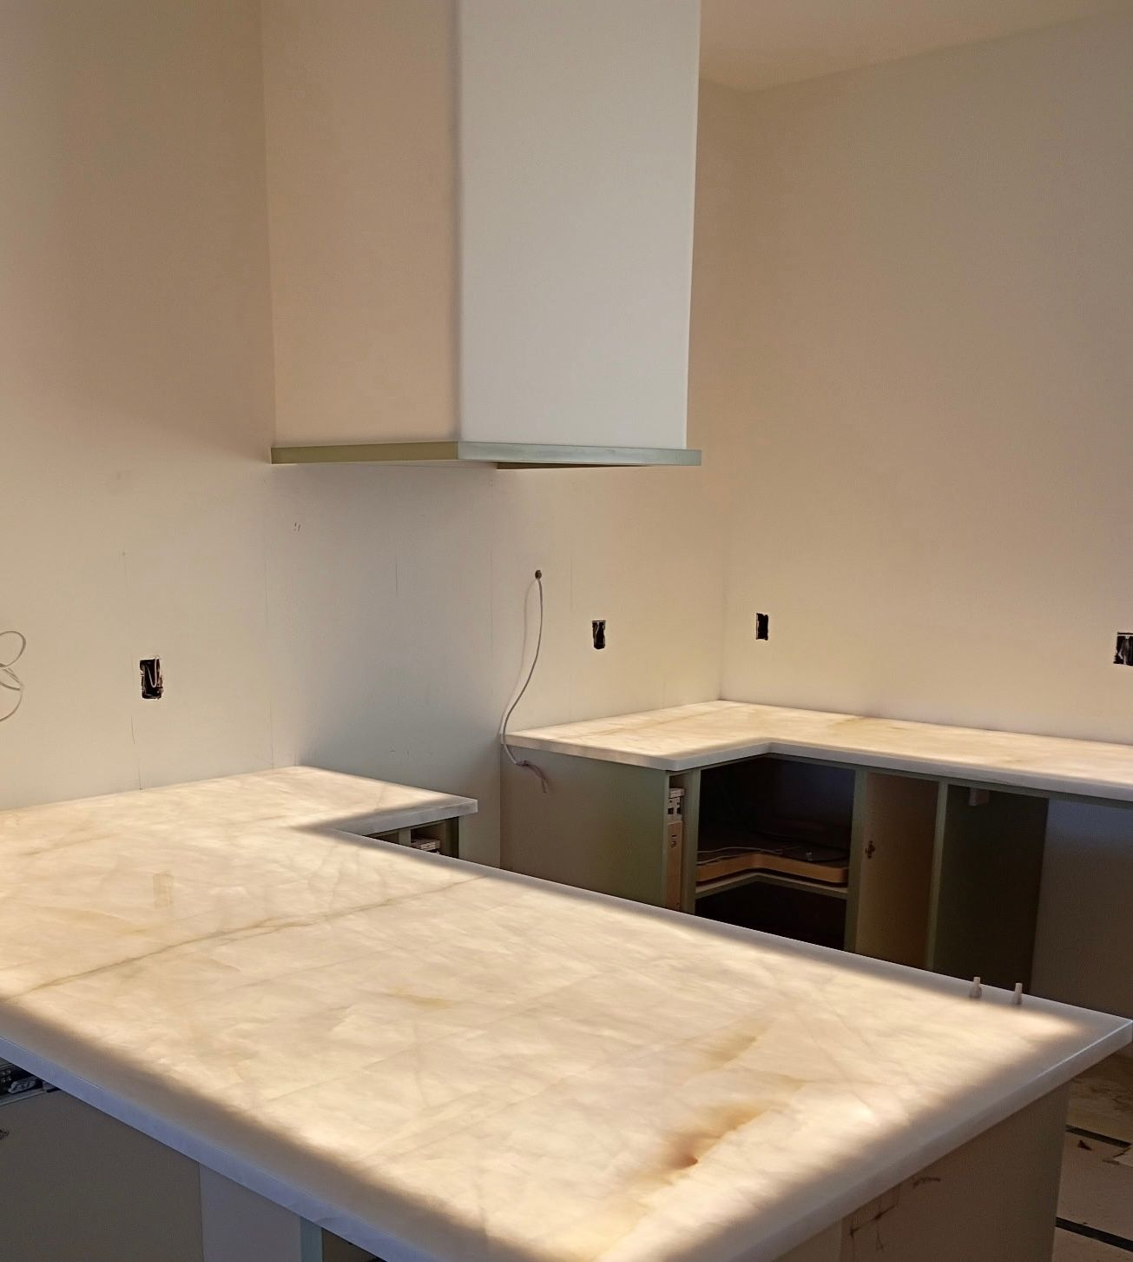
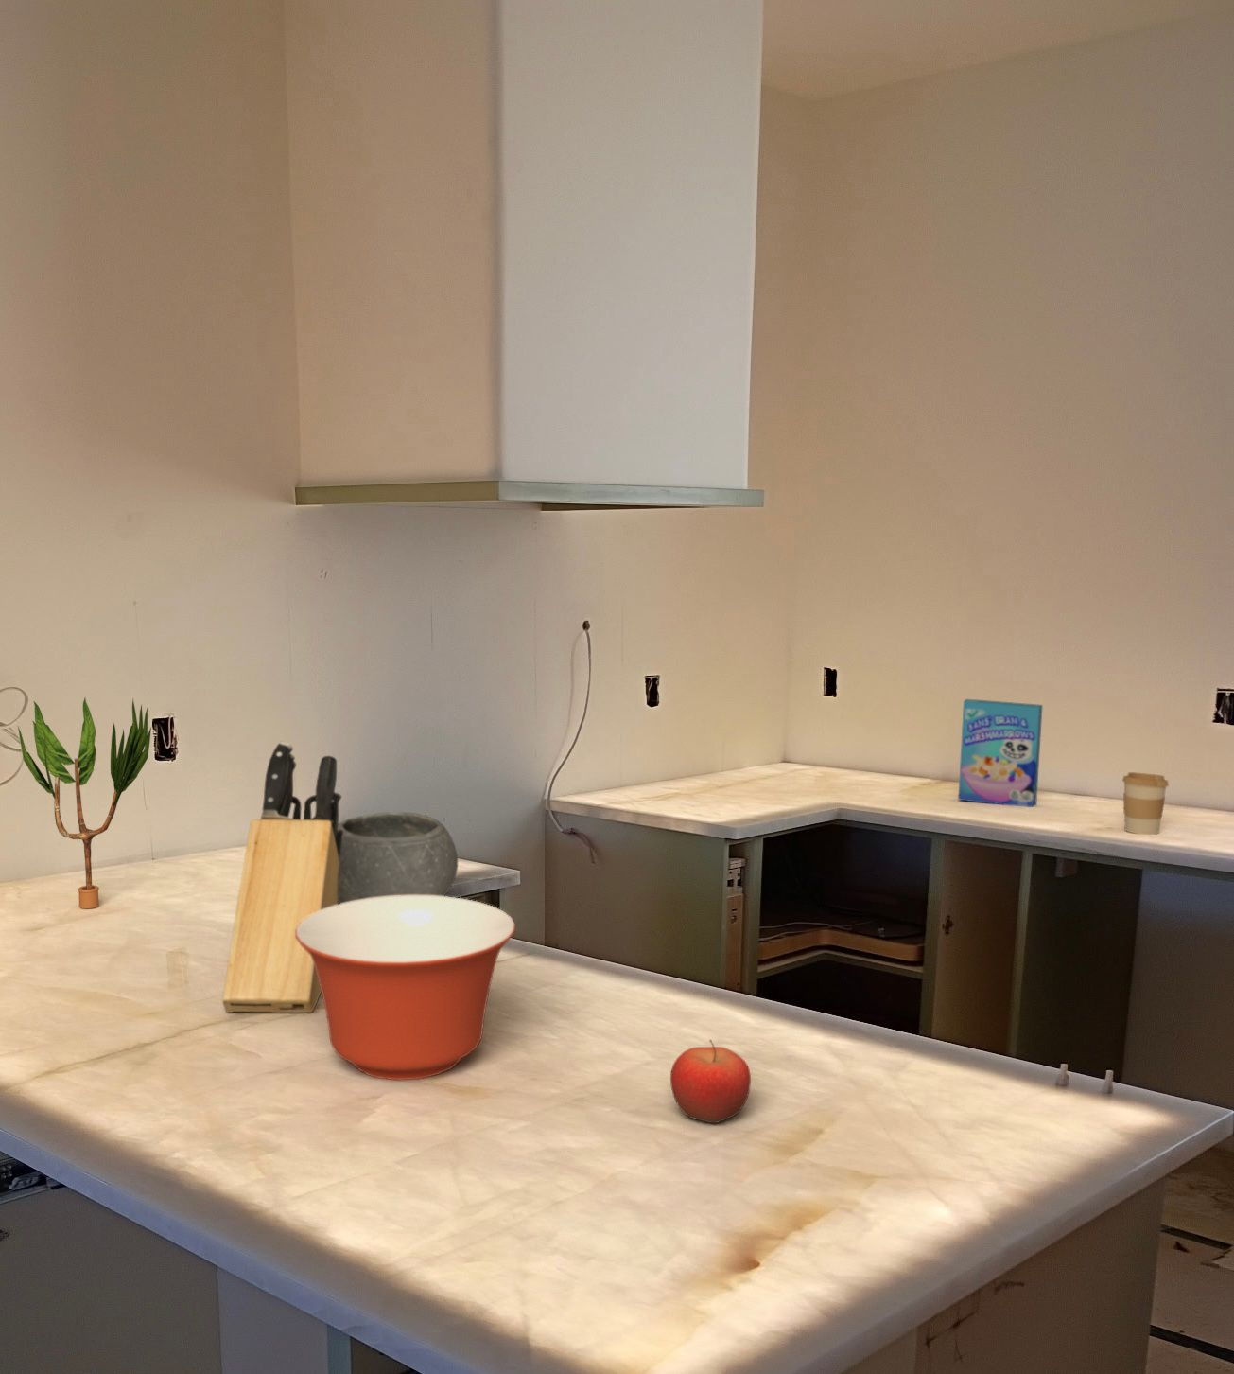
+ bowl [337,812,459,903]
+ mixing bowl [295,895,516,1081]
+ fruit [669,1038,752,1124]
+ cereal box [956,698,1043,808]
+ potted plant [17,696,152,909]
+ knife block [222,741,343,1013]
+ coffee cup [1122,771,1170,835]
